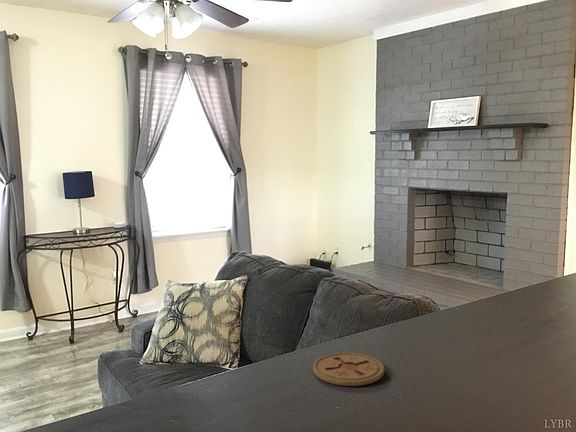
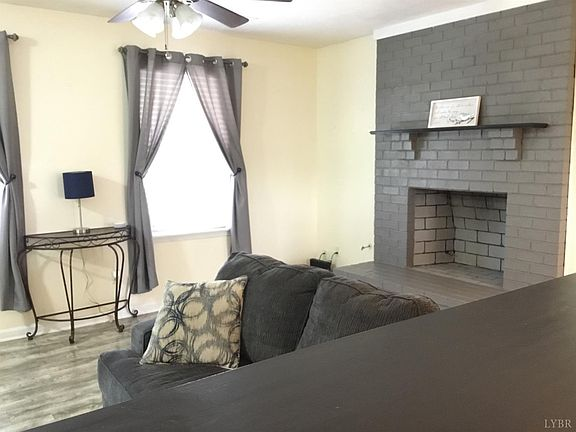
- coaster [312,352,385,387]
